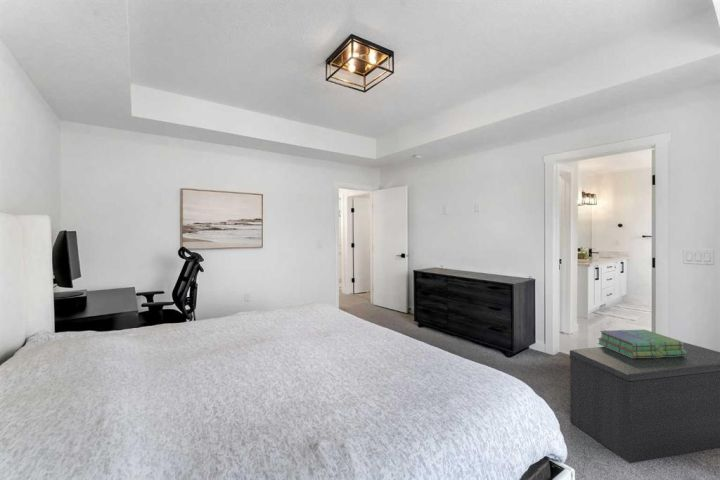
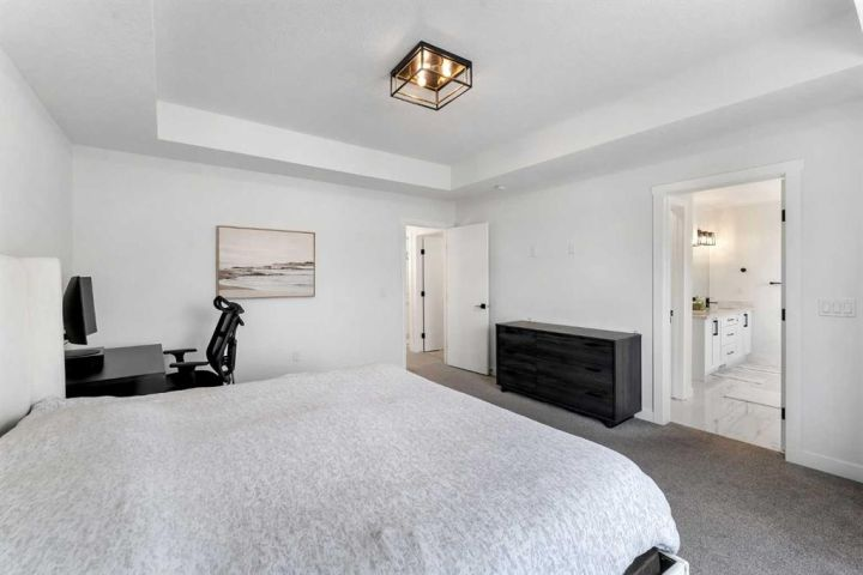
- bench [568,341,720,464]
- stack of books [597,329,686,358]
